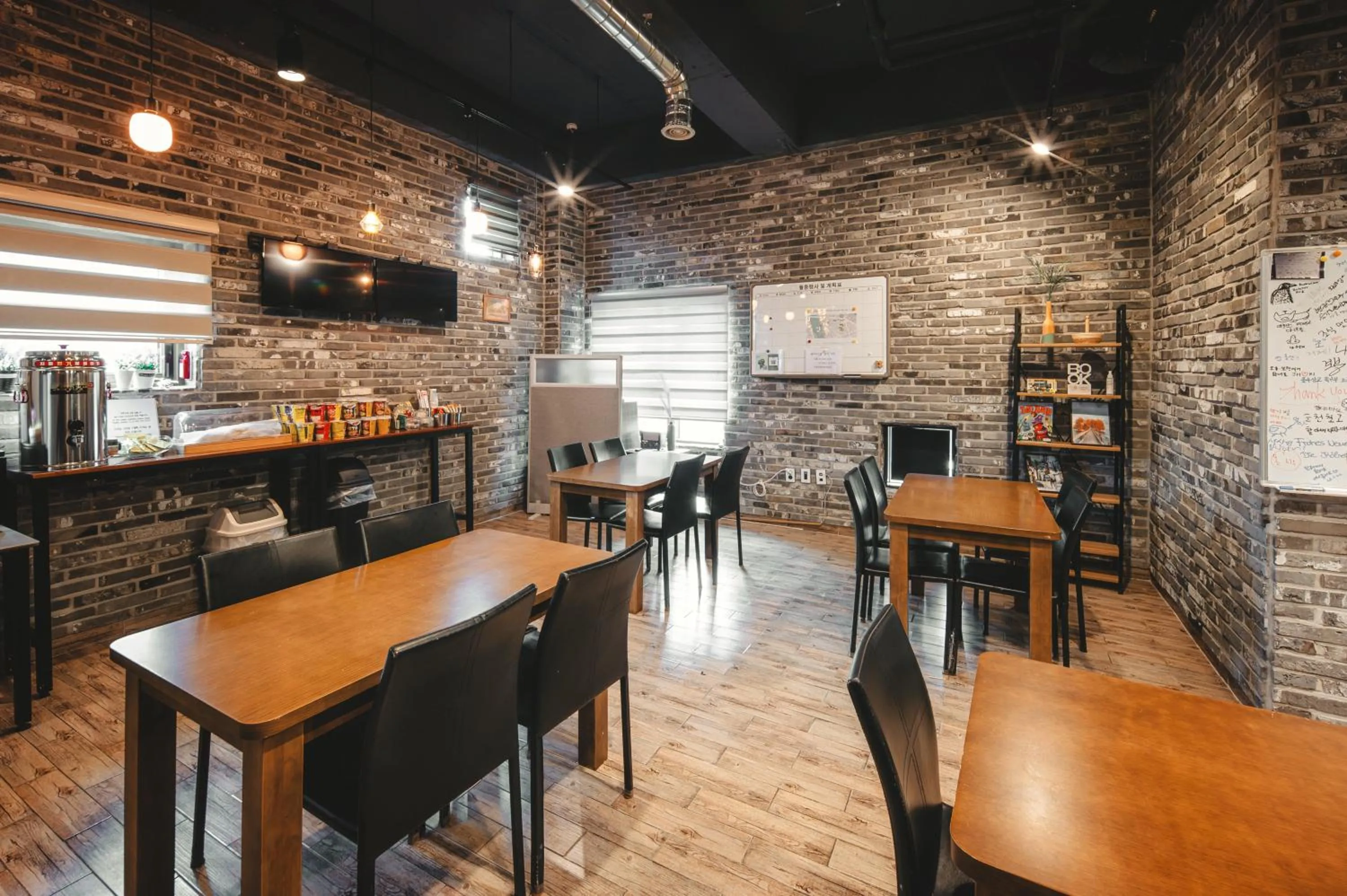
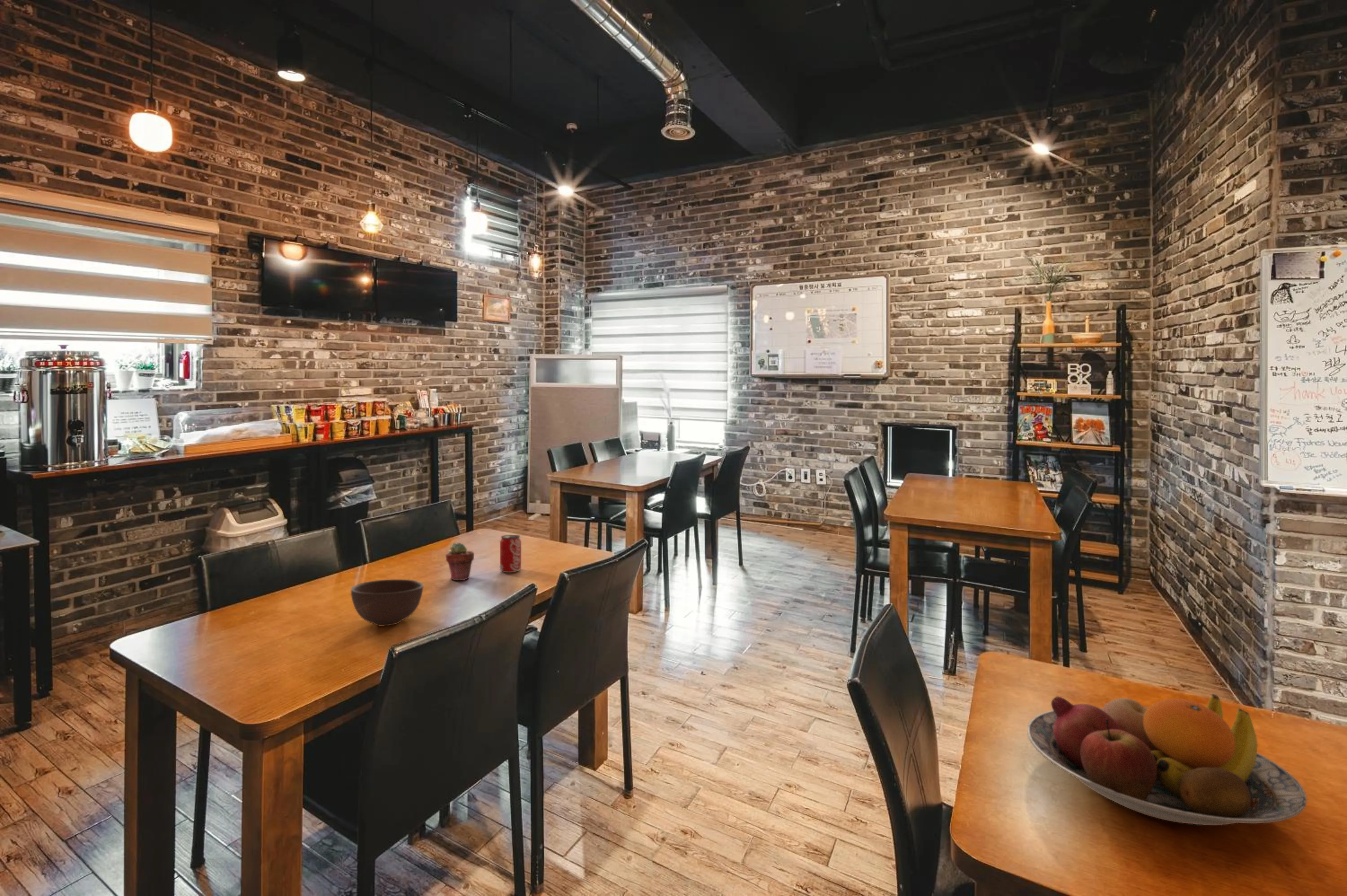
+ beverage can [499,534,522,573]
+ fruit bowl [1026,694,1307,826]
+ potted succulent [445,542,475,580]
+ bowl [351,579,424,627]
